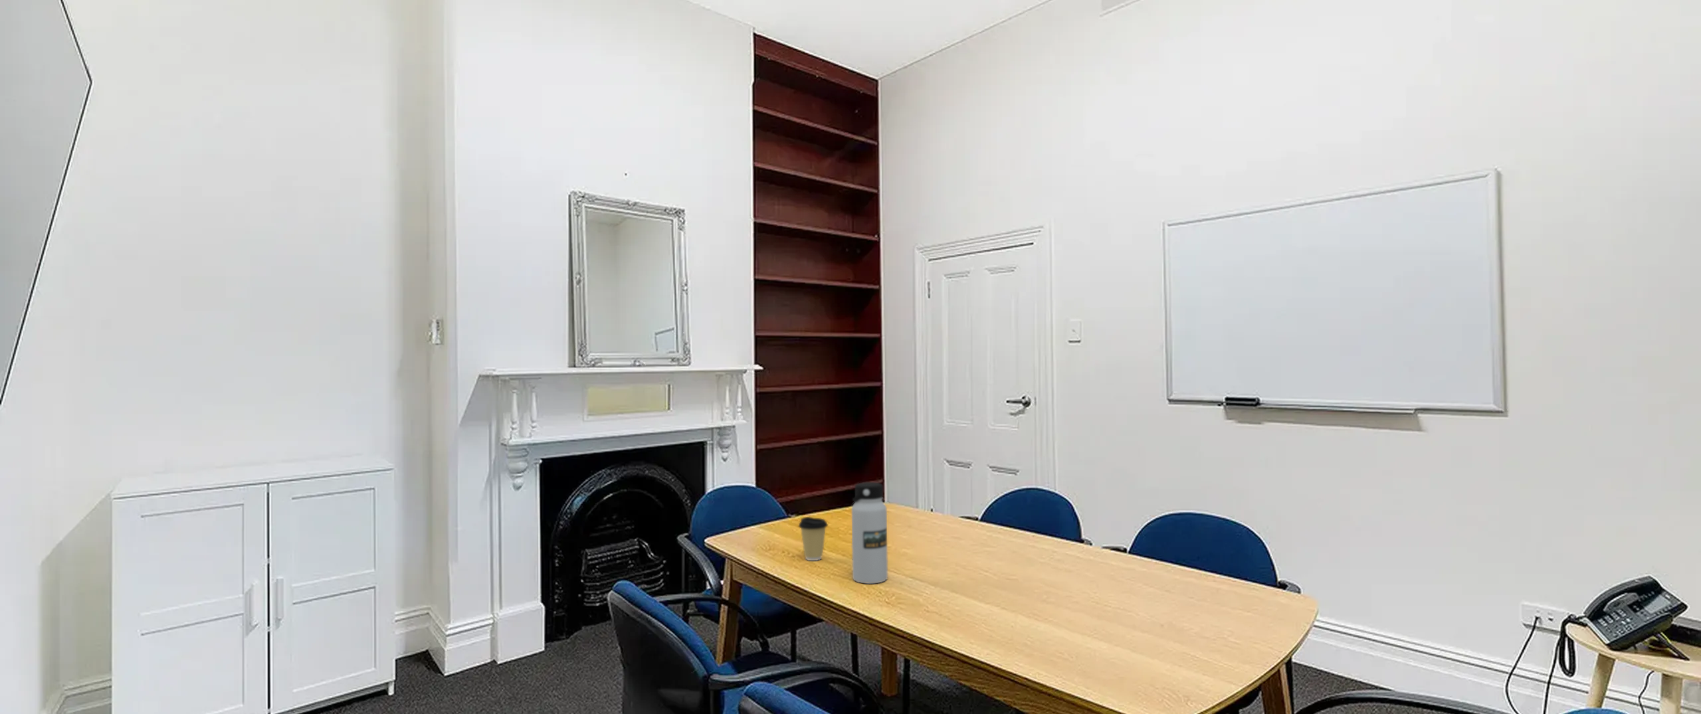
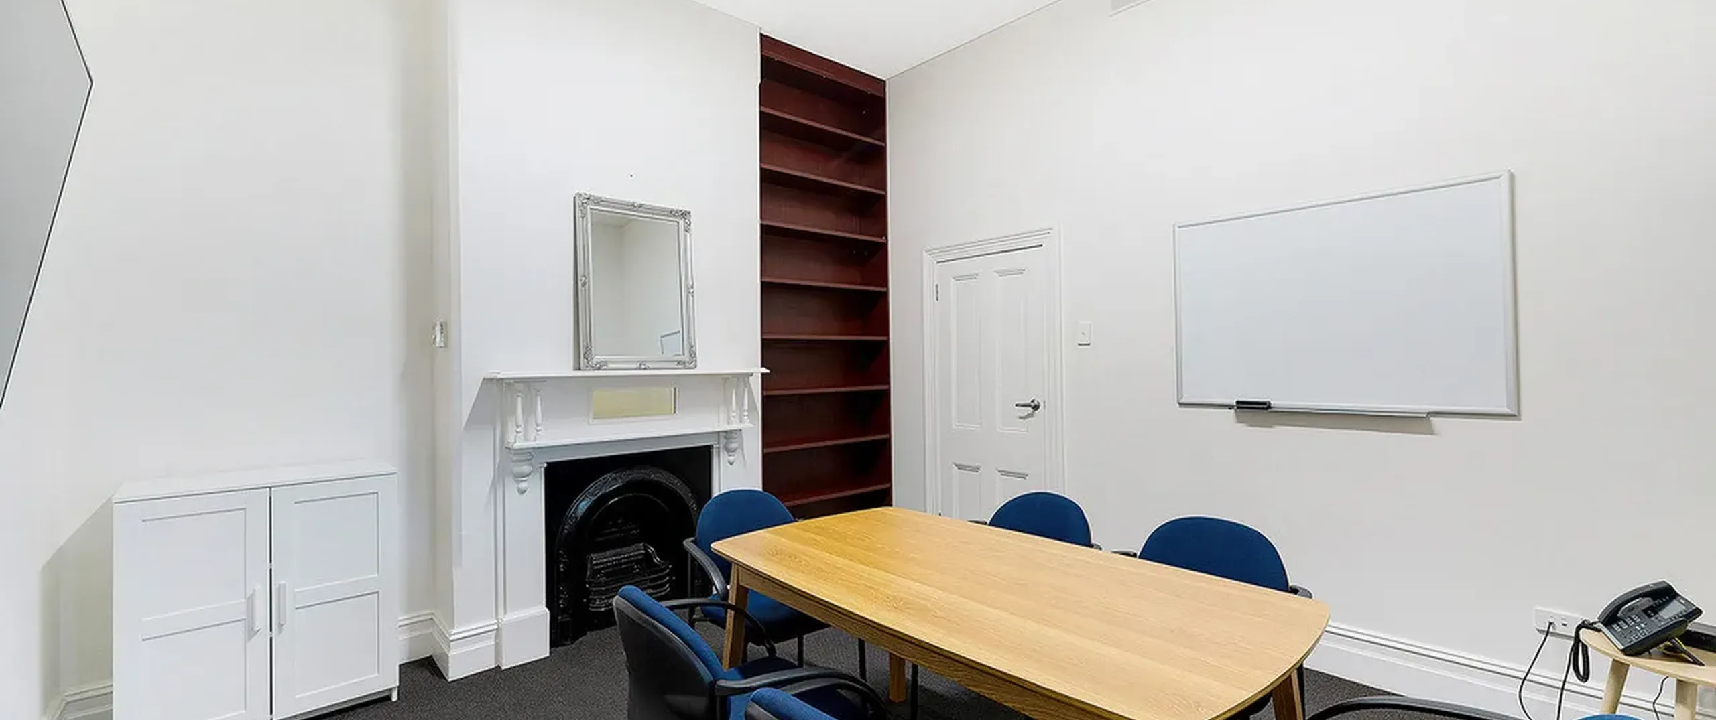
- water bottle [852,482,888,585]
- coffee cup [798,517,829,561]
